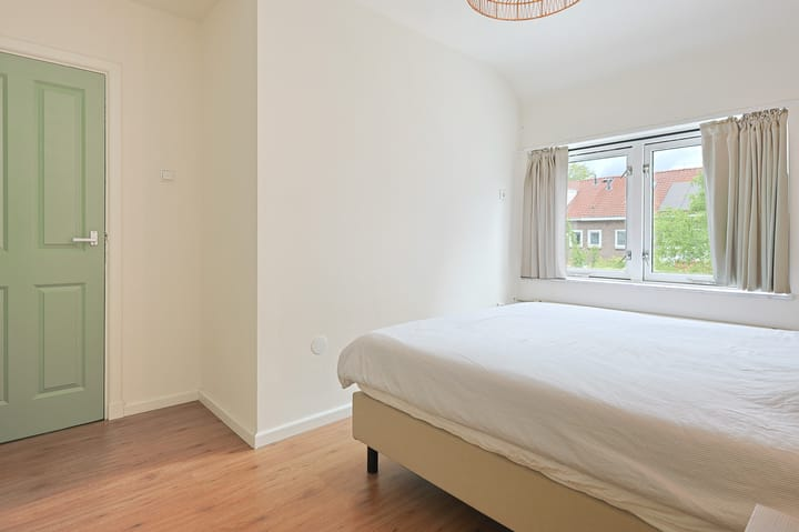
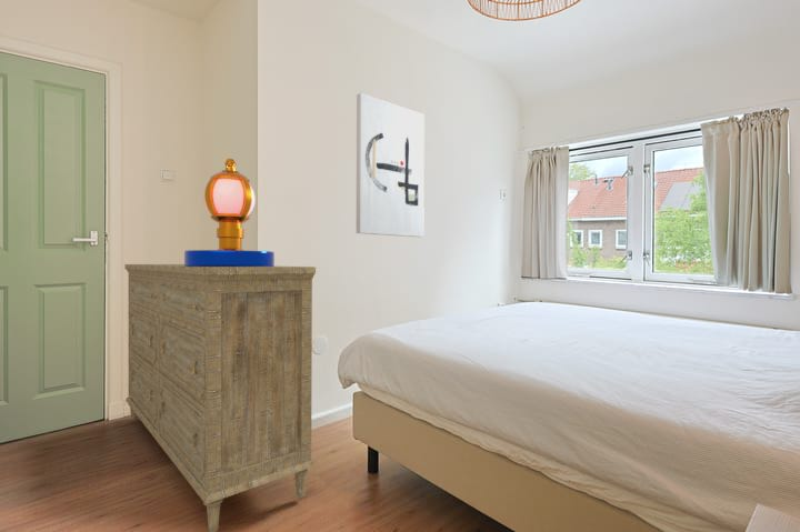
+ table lamp [183,158,276,267]
+ dresser [123,263,317,532]
+ wall art [356,92,426,238]
